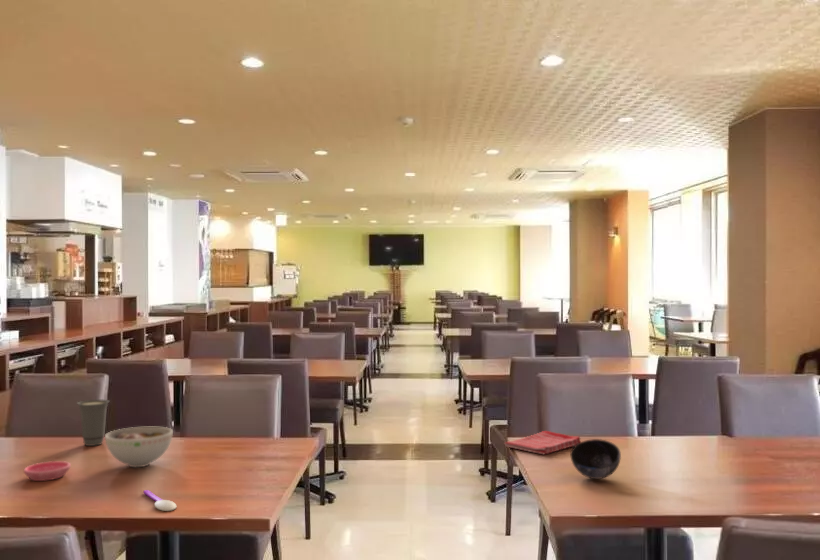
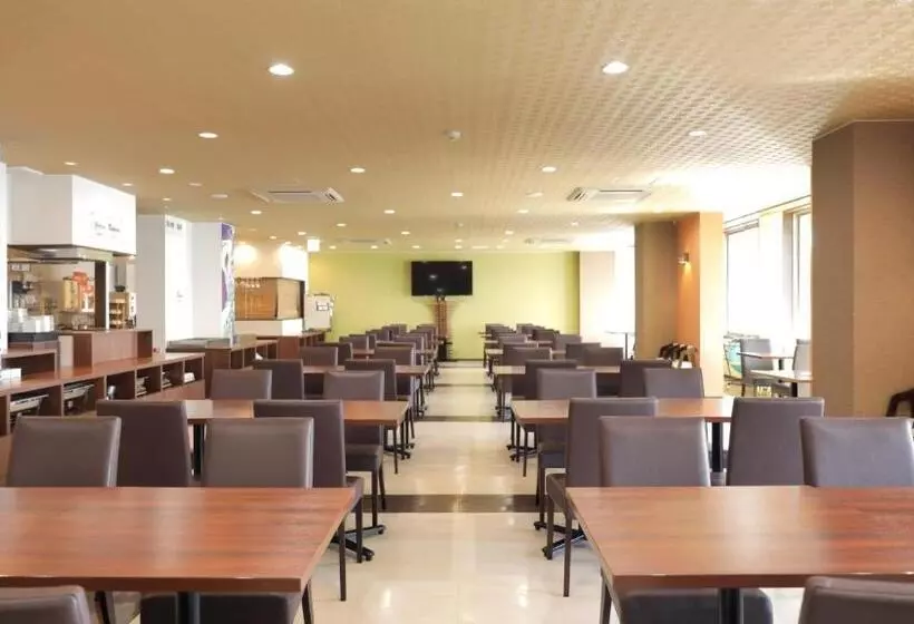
- saucer [23,460,72,482]
- spoon [142,489,178,512]
- bowl [104,426,174,468]
- dish towel [503,430,582,456]
- cup [76,399,111,447]
- bowl [569,438,622,480]
